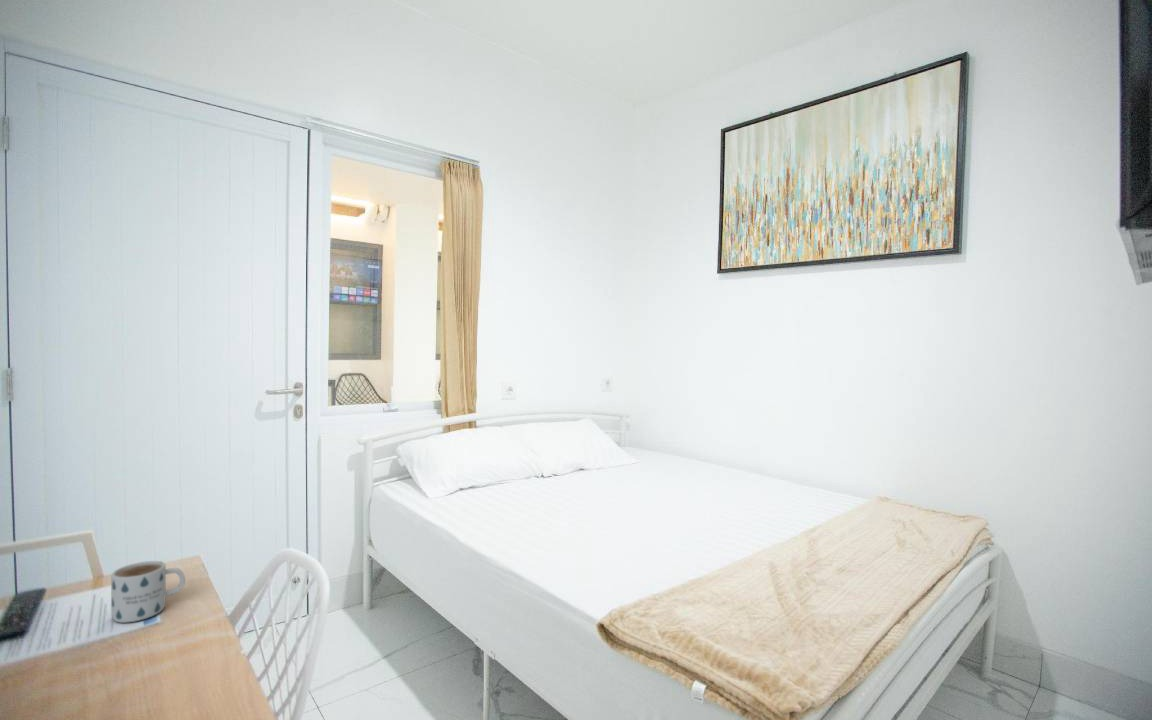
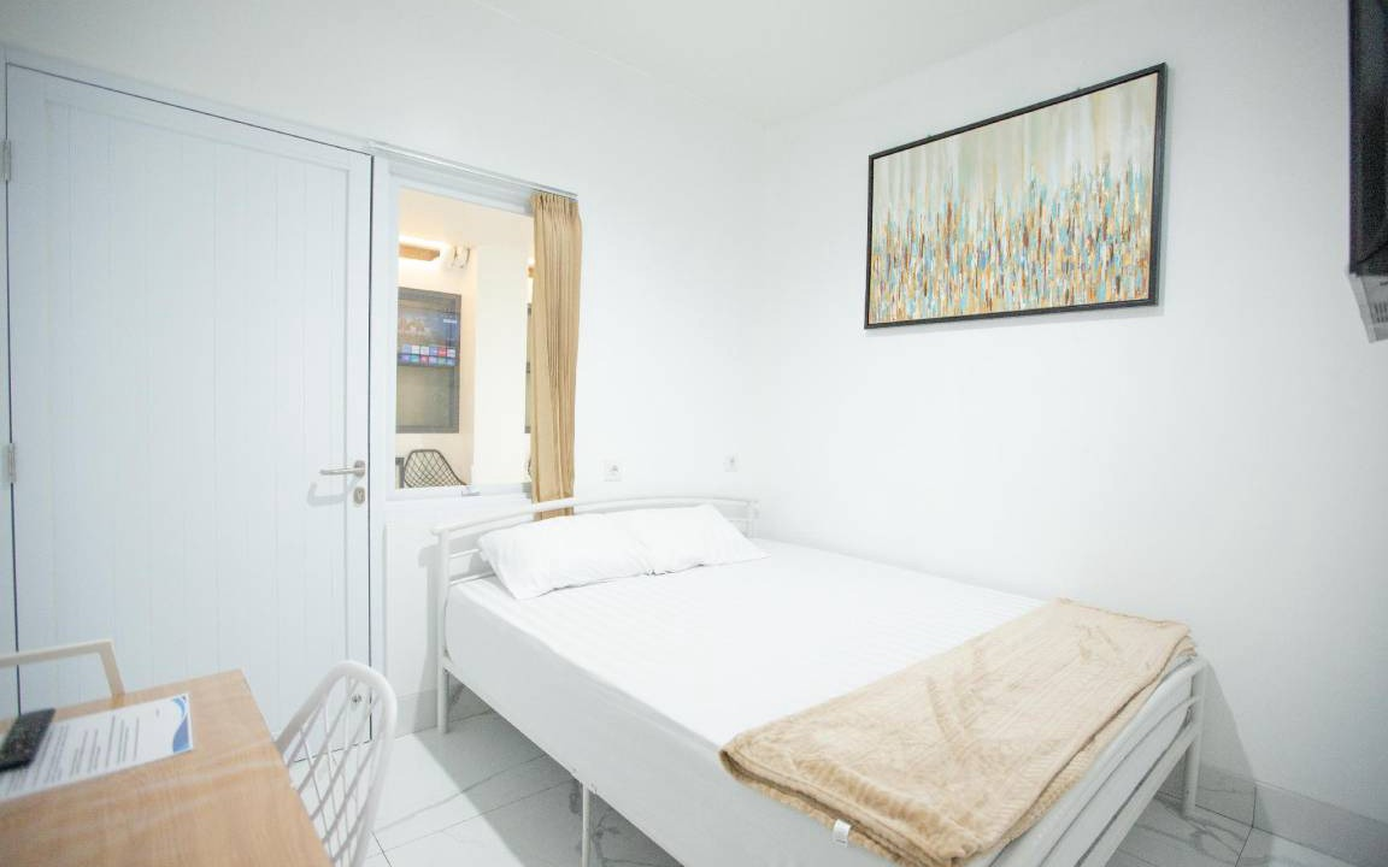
- mug [110,560,186,624]
